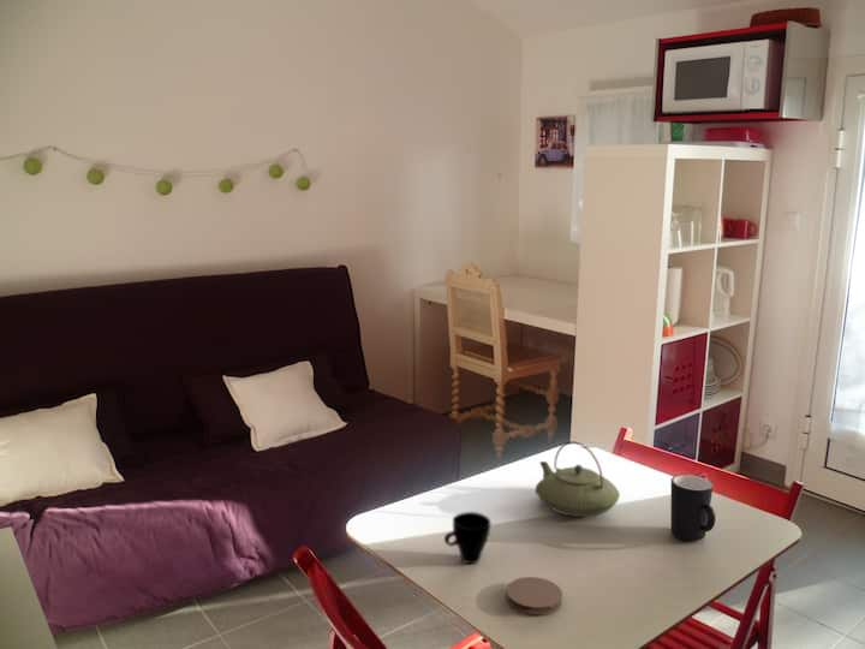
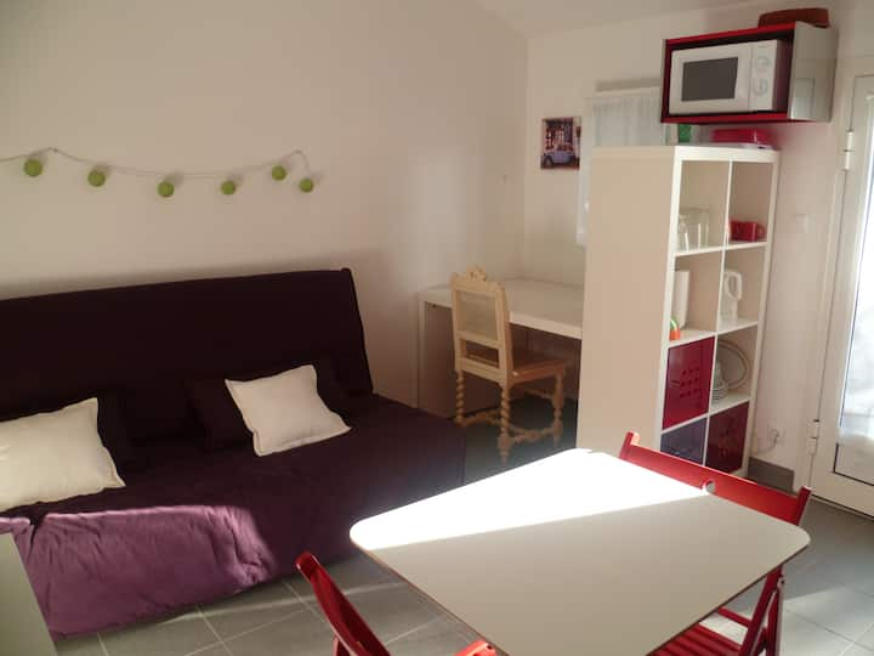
- teapot [535,440,621,518]
- mug [670,474,717,542]
- cup [443,511,491,565]
- coaster [506,576,563,615]
